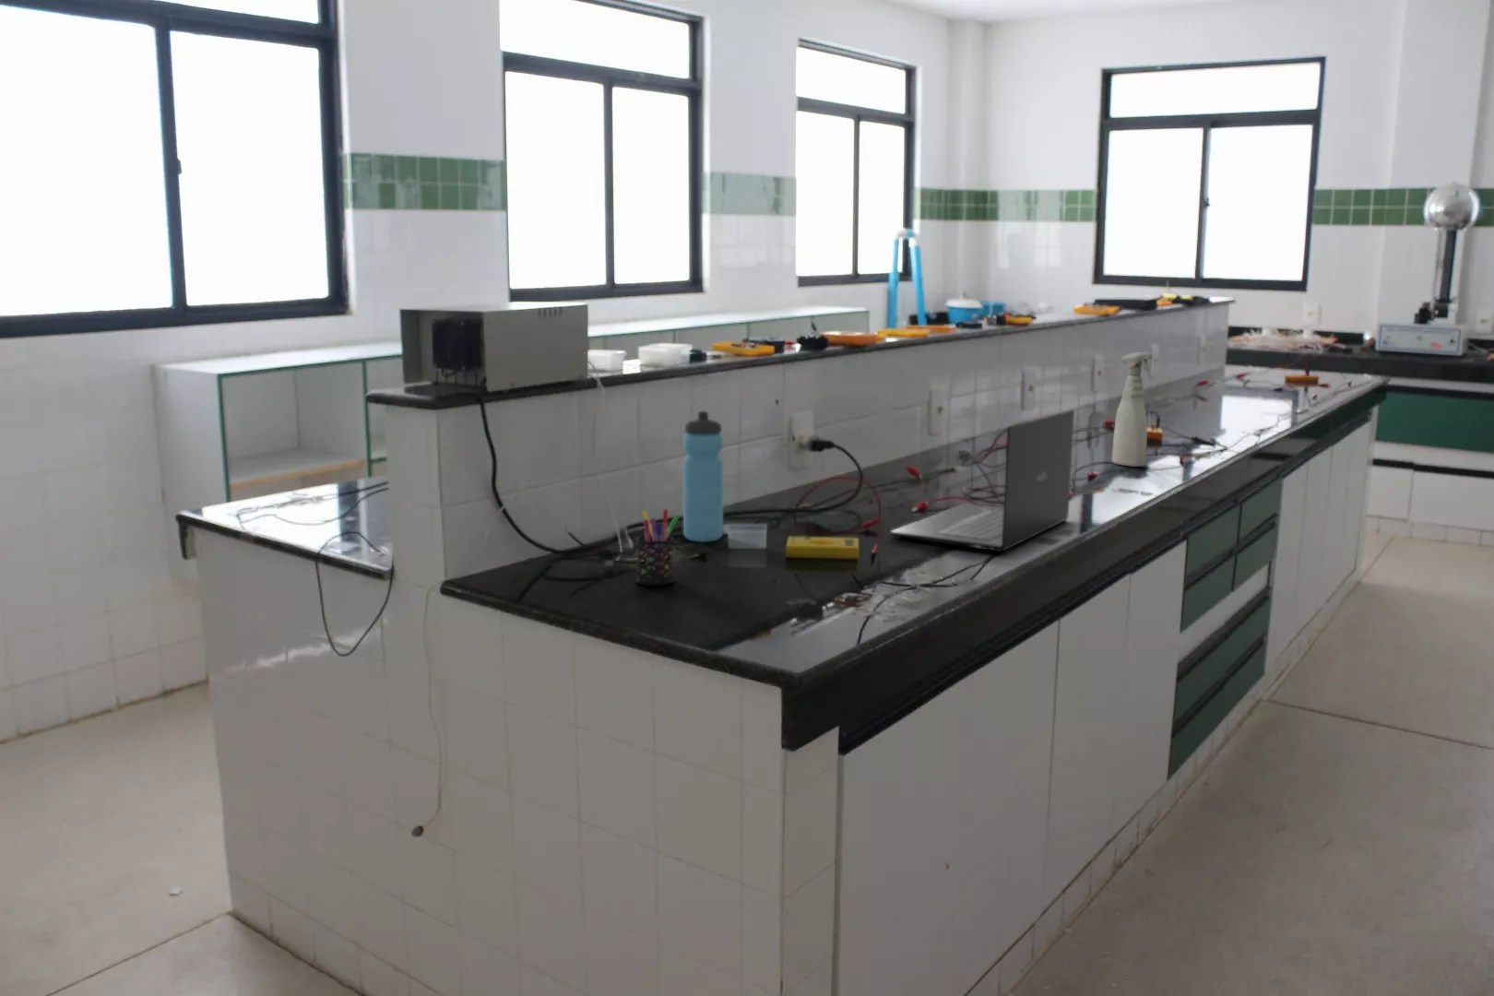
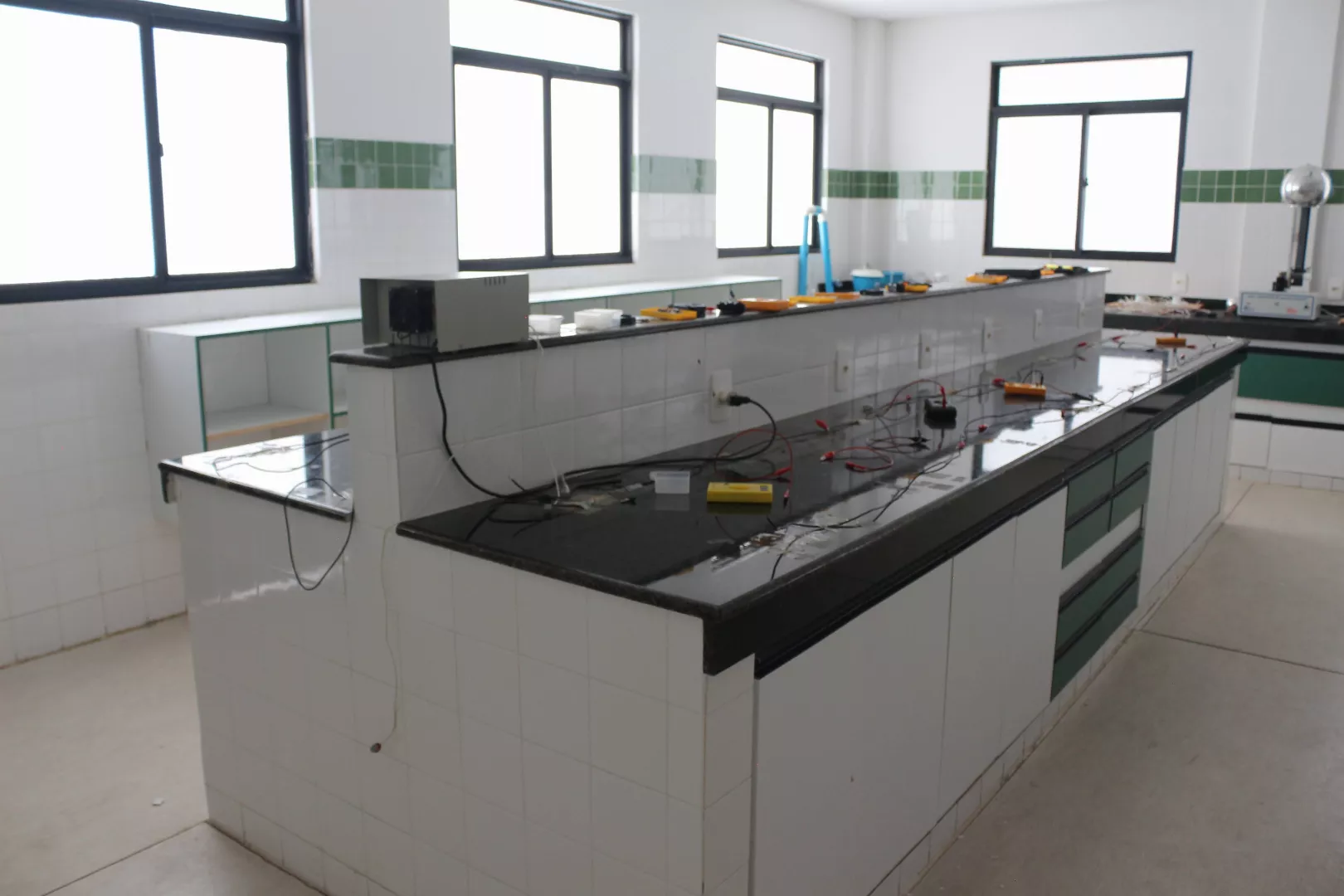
- water bottle [683,410,724,544]
- spray bottle [1112,352,1154,468]
- pen holder [636,508,679,587]
- laptop [890,409,1075,552]
